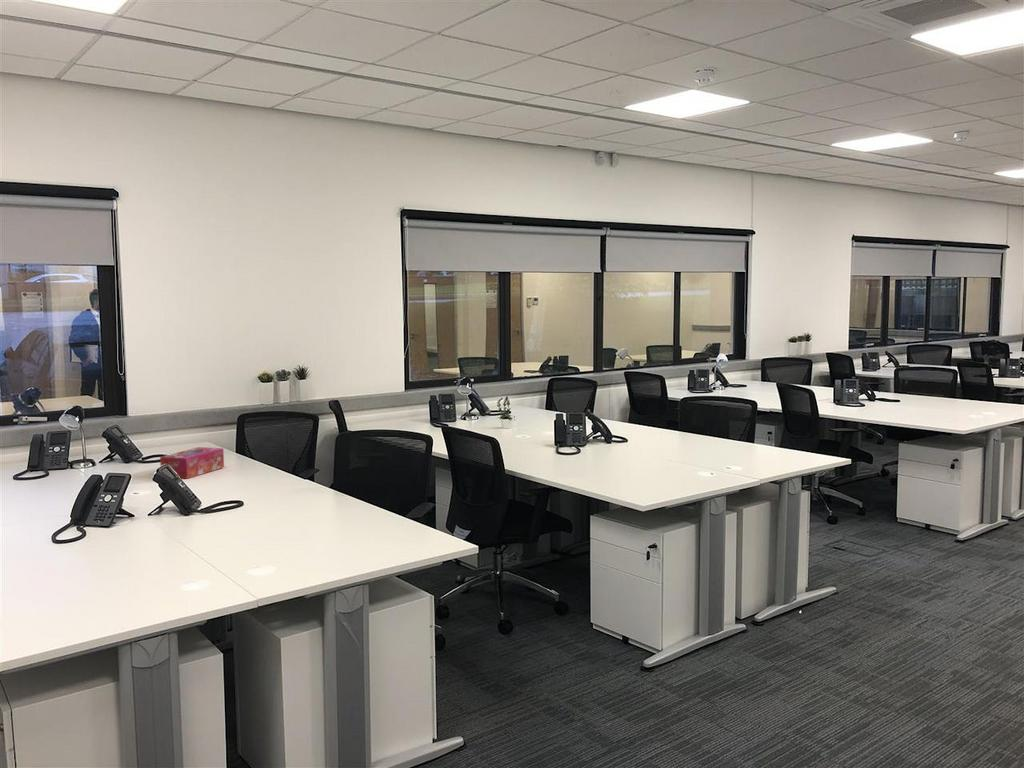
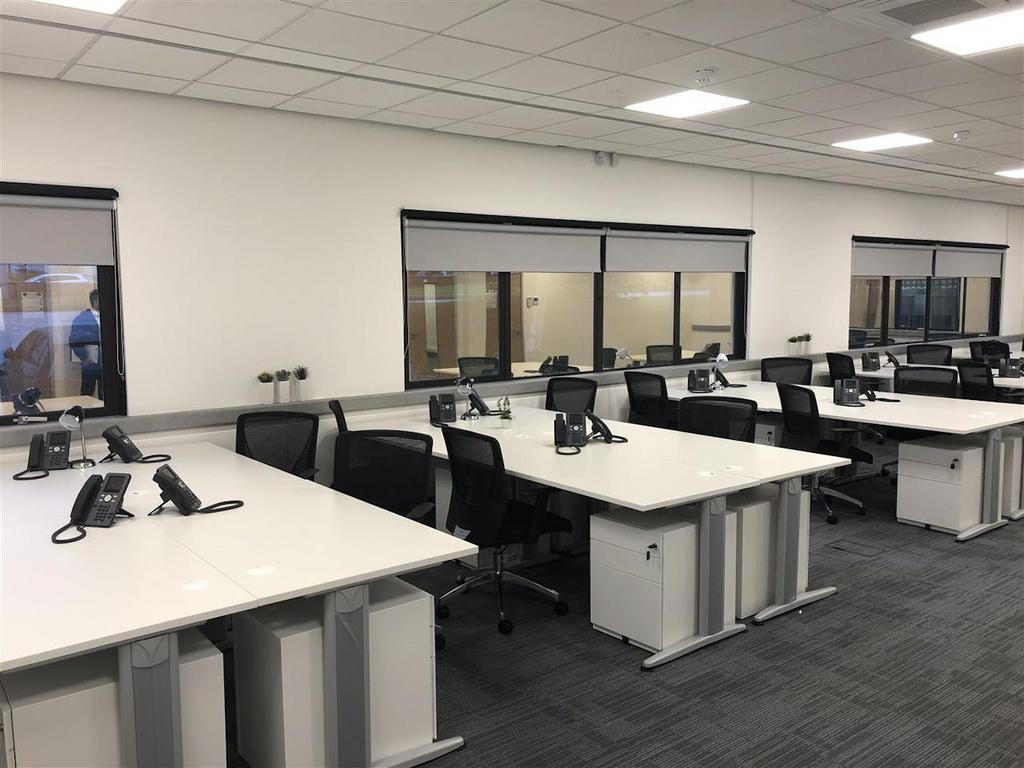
- tissue box [159,446,225,480]
